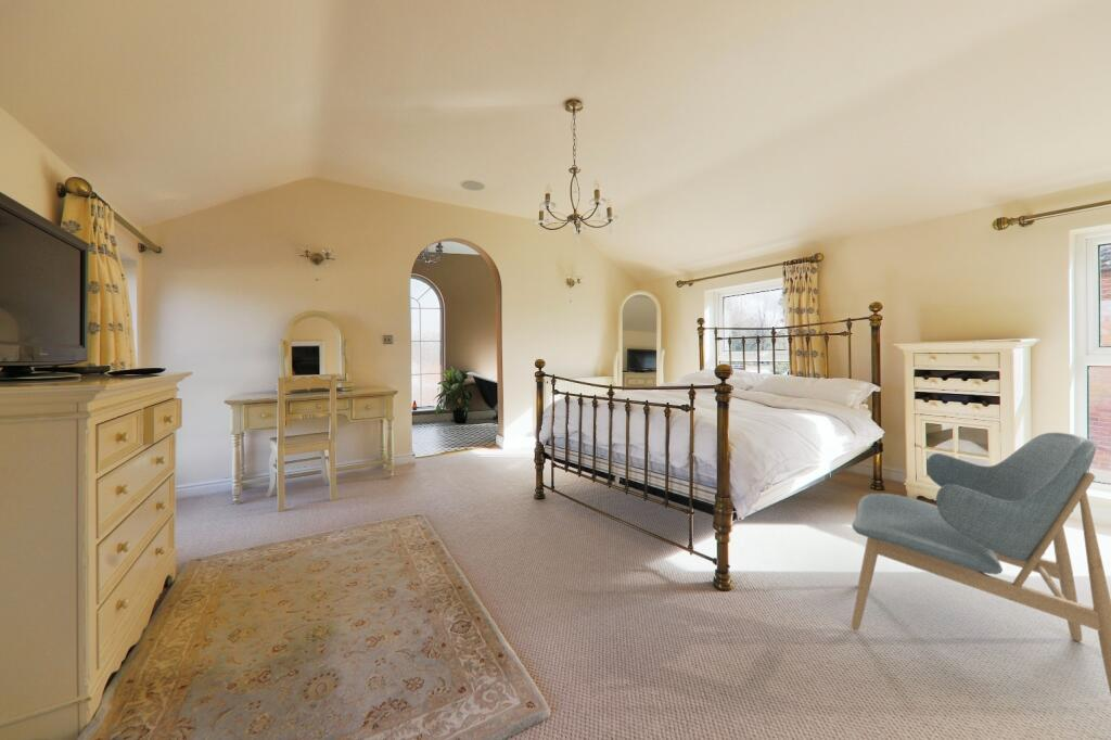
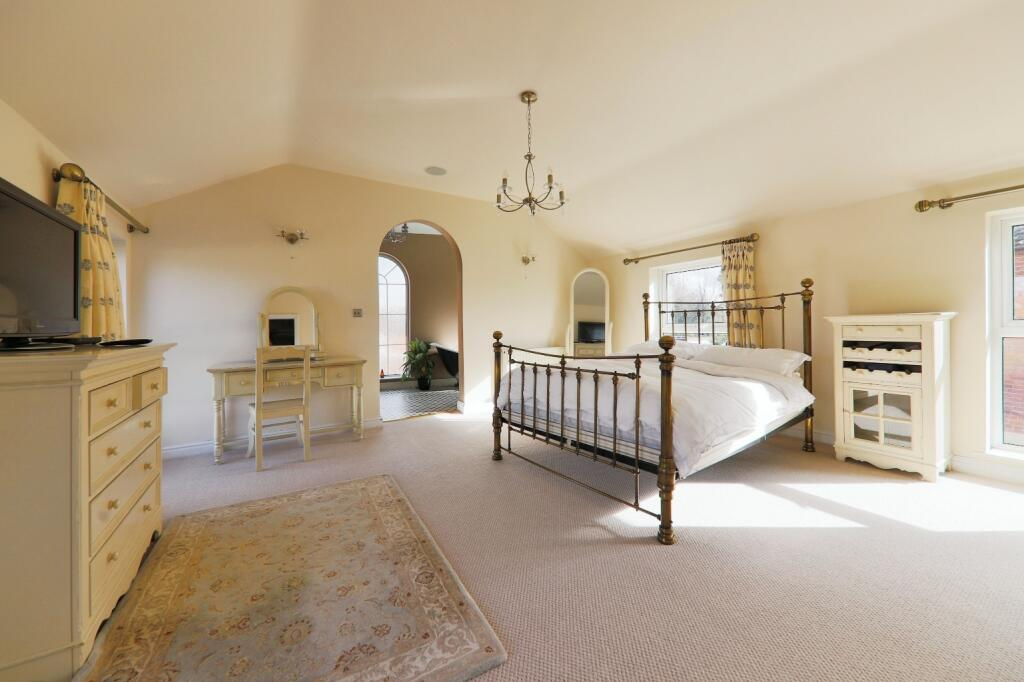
- lounge chair [851,432,1111,696]
